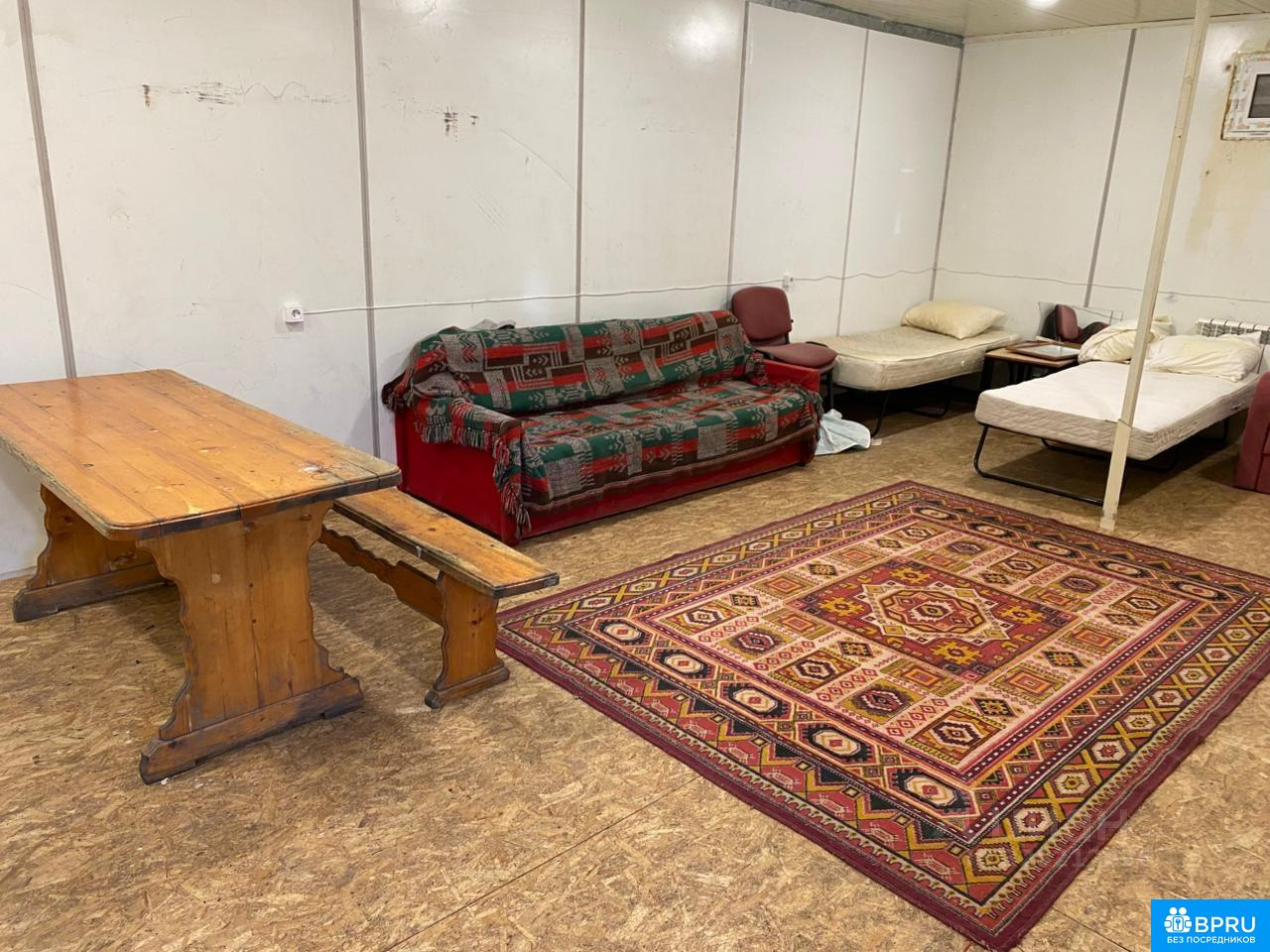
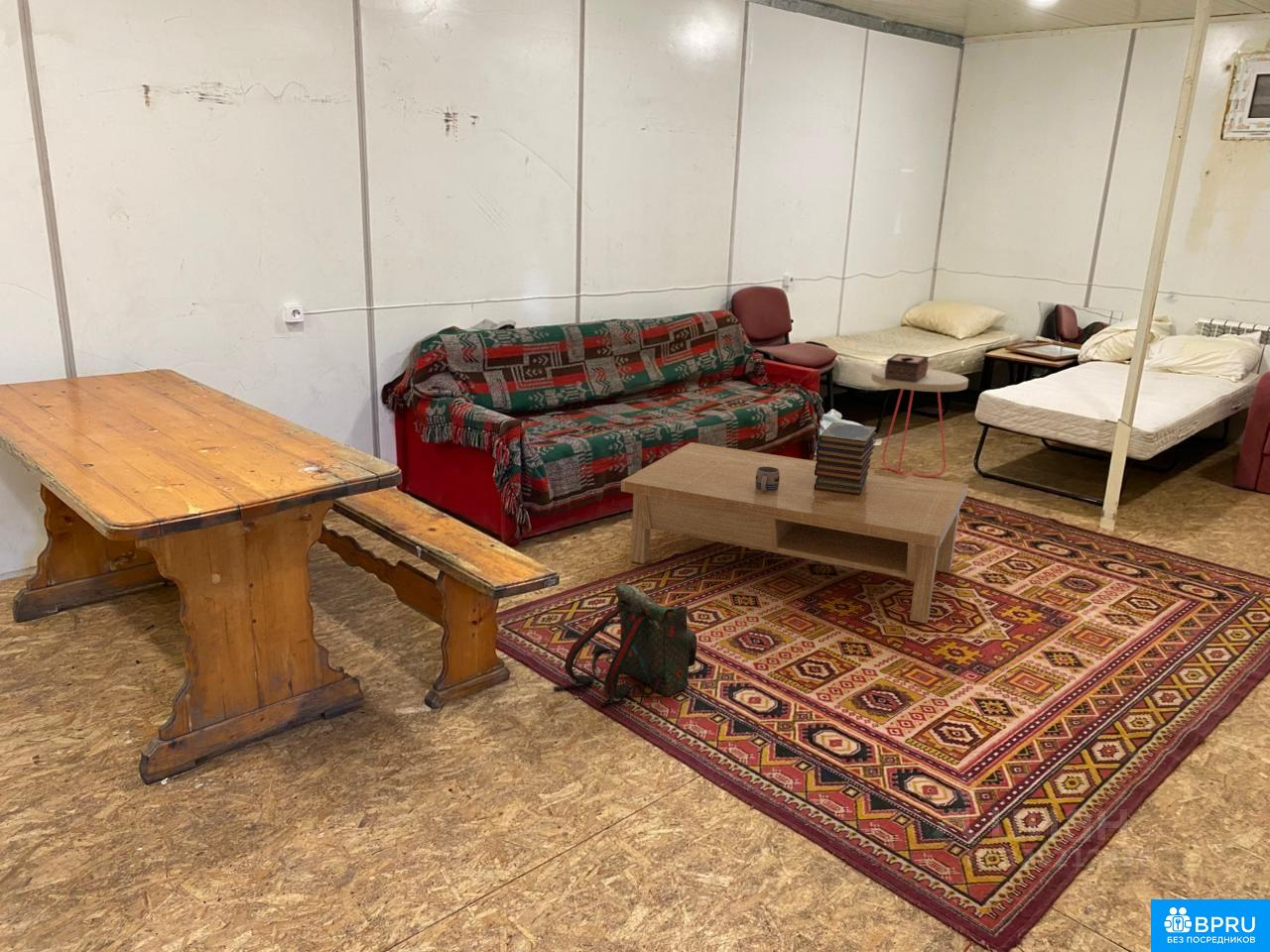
+ coffee table [620,441,969,625]
+ backpack [553,583,698,708]
+ mug [756,466,780,493]
+ book stack [814,421,878,496]
+ side table [870,367,969,478]
+ tissue box [884,353,930,383]
